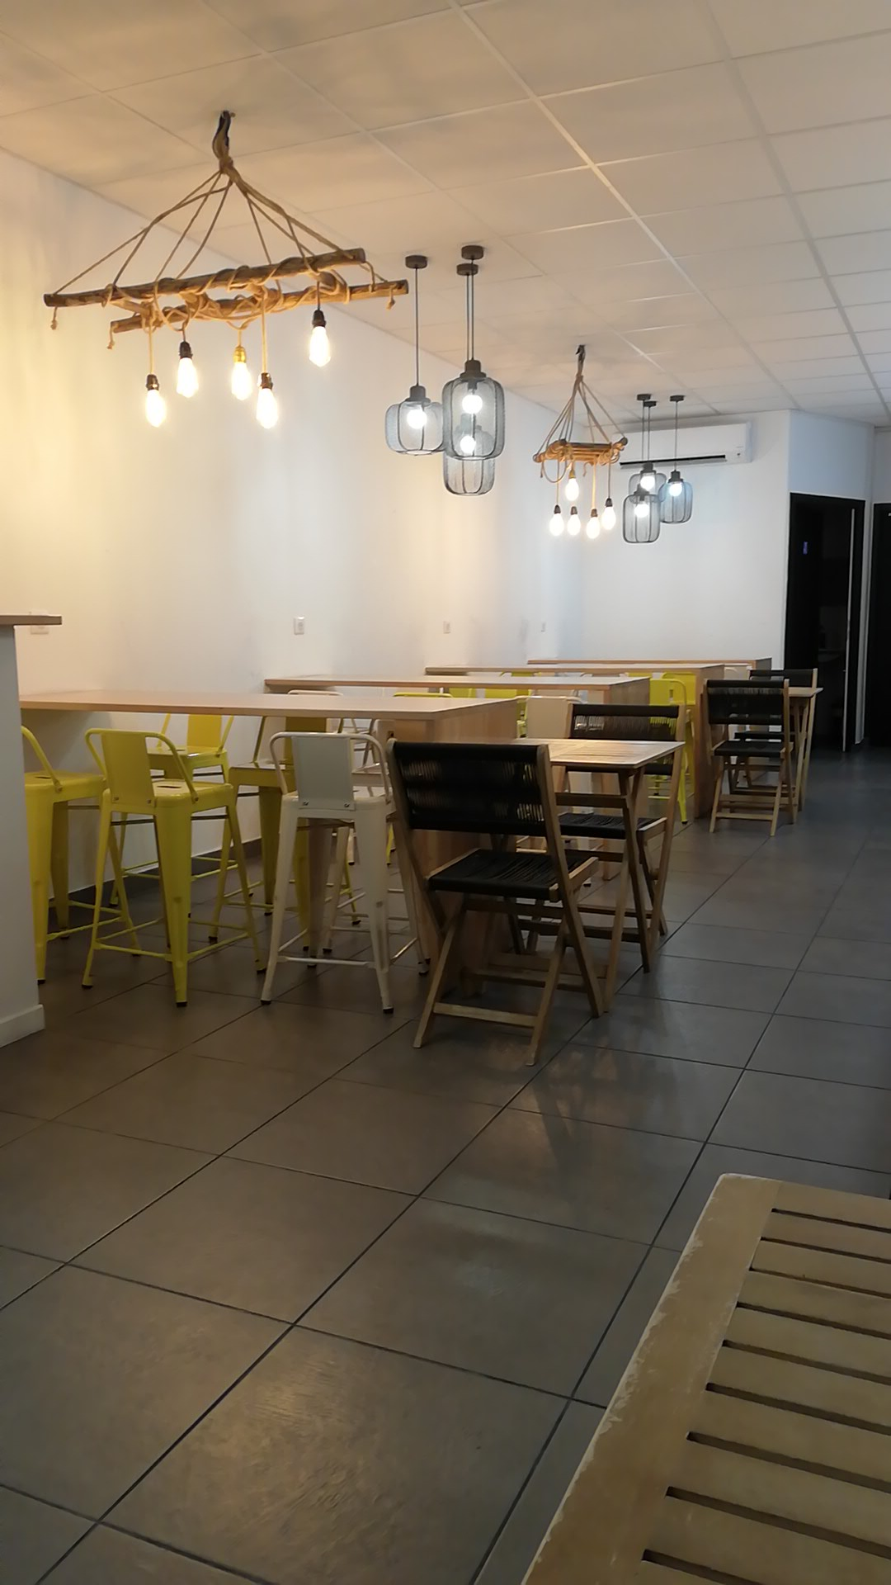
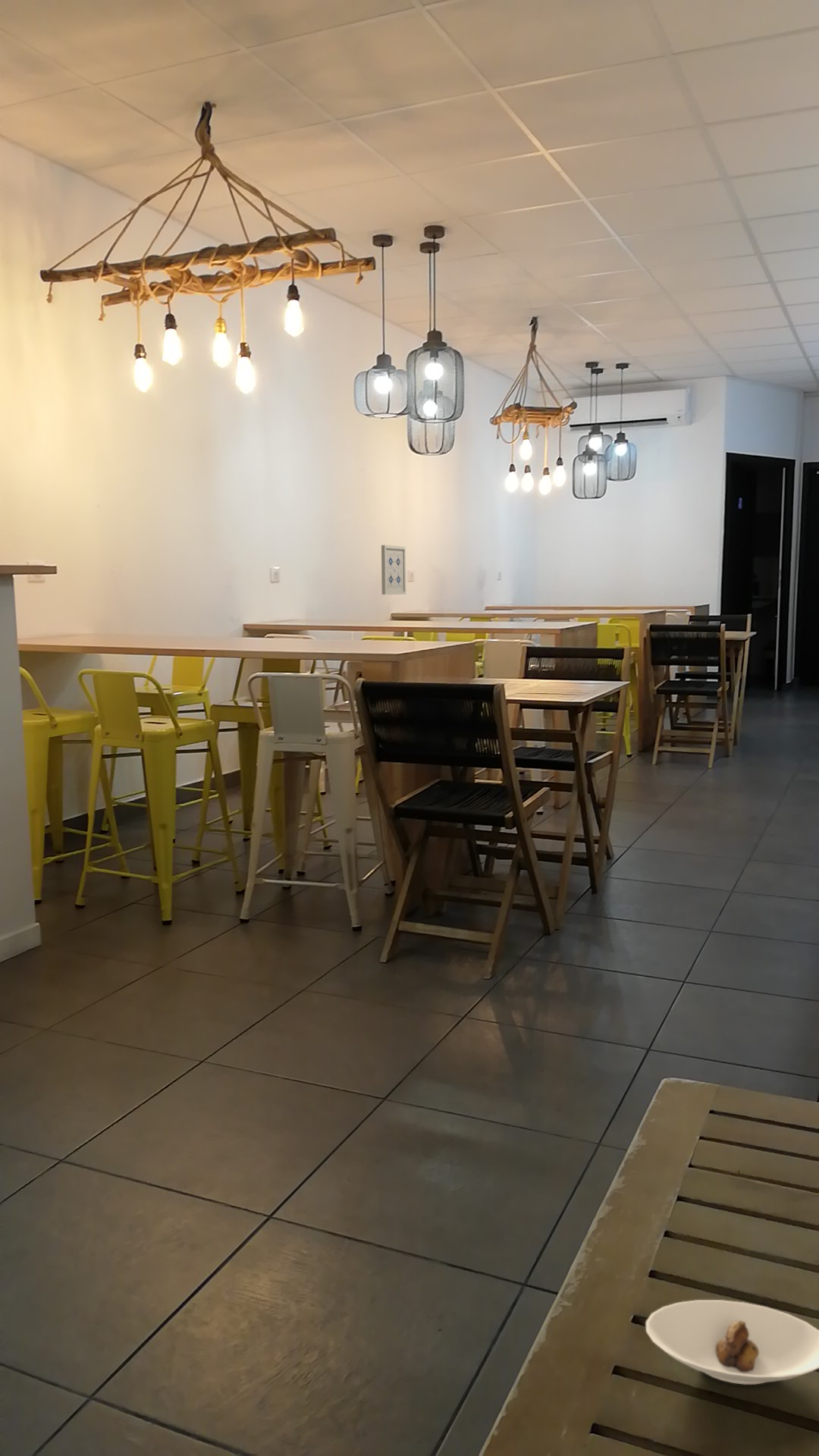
+ wall art [381,544,406,595]
+ saucer [645,1299,819,1385]
